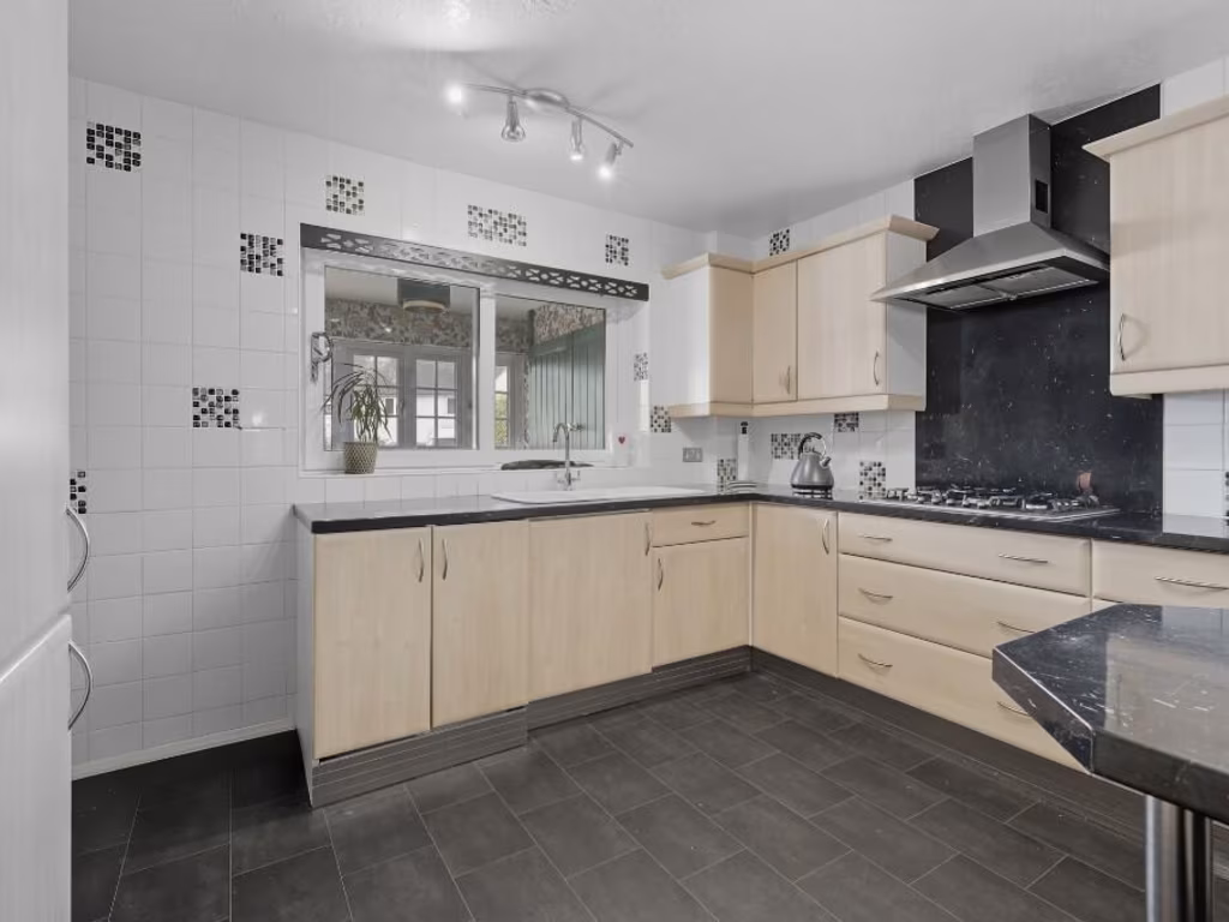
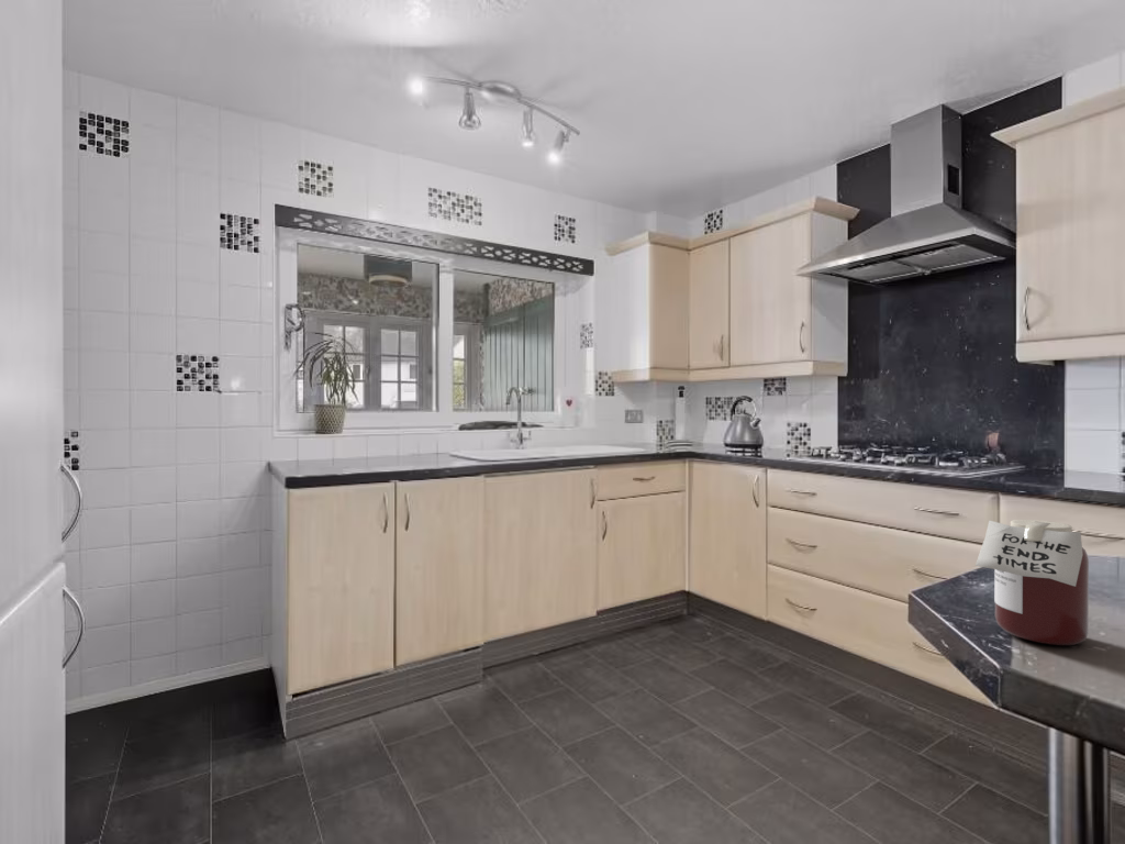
+ jar [974,519,1090,646]
